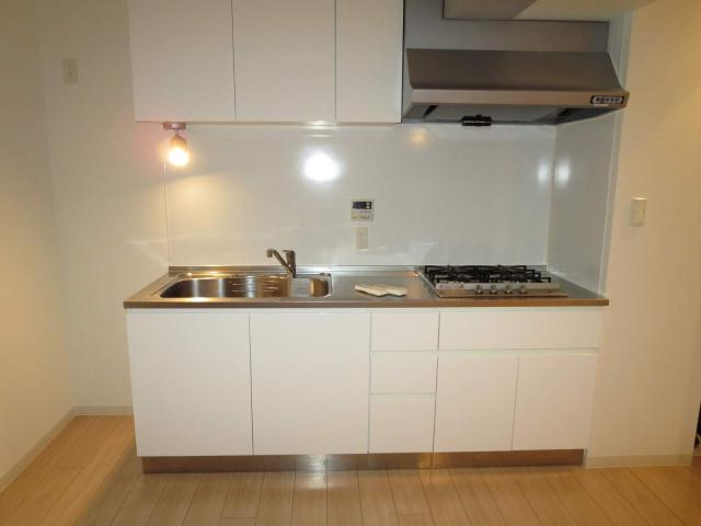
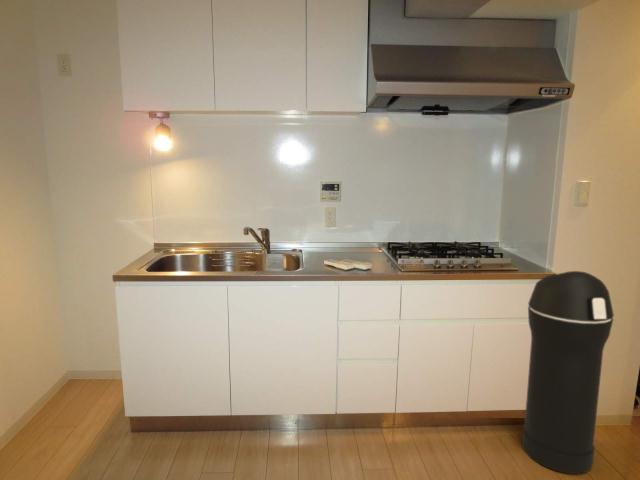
+ trash can [521,270,615,475]
